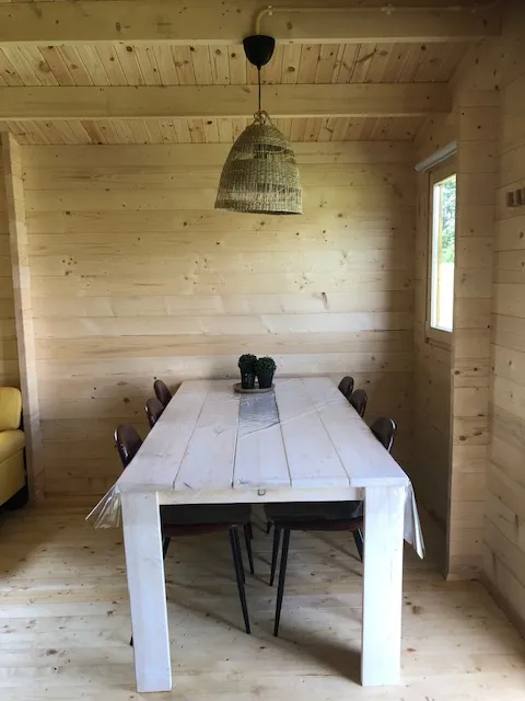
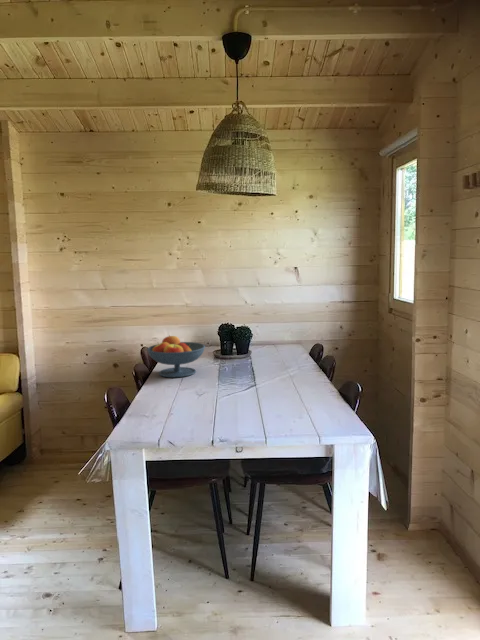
+ fruit bowl [146,334,206,378]
